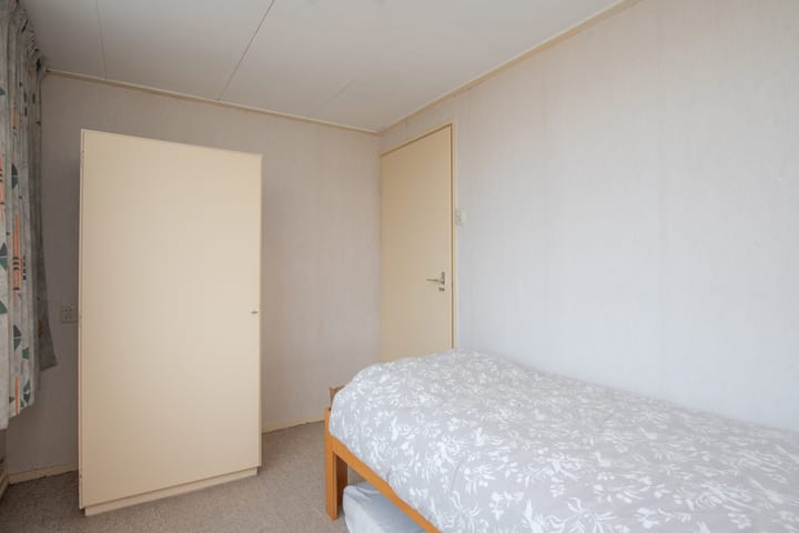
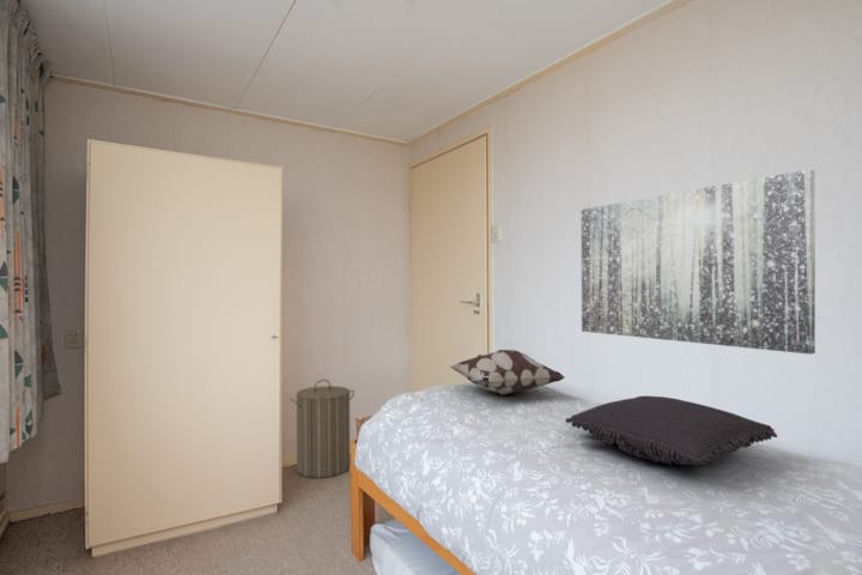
+ laundry hamper [289,379,356,479]
+ wall art [579,168,817,356]
+ pillow [564,395,778,467]
+ decorative pillow [449,349,565,397]
